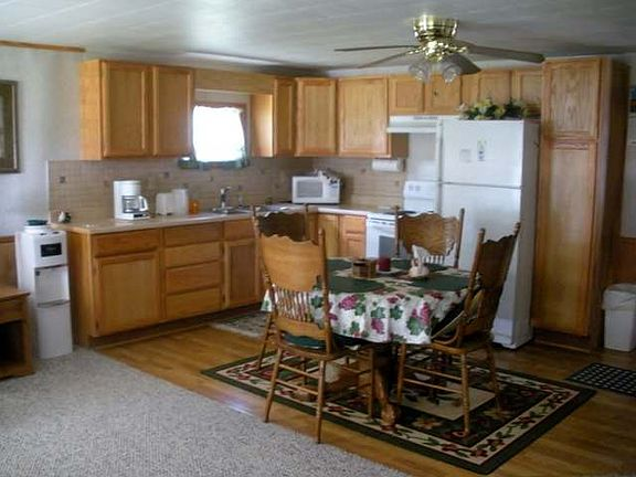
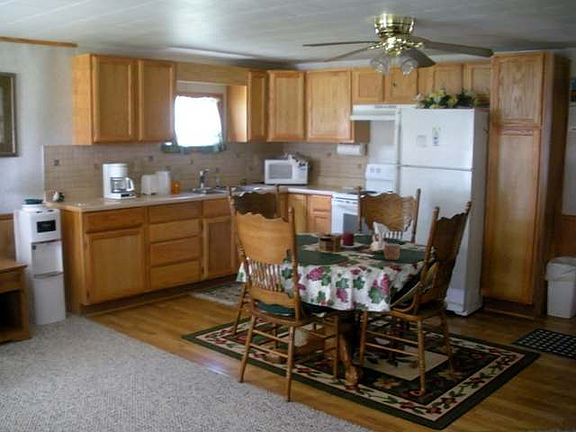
+ mug [383,243,401,261]
